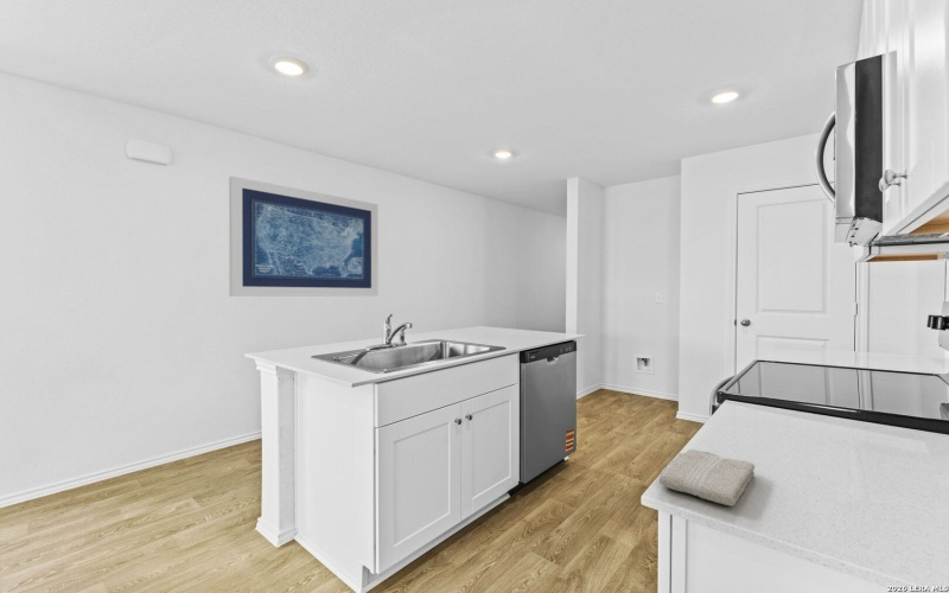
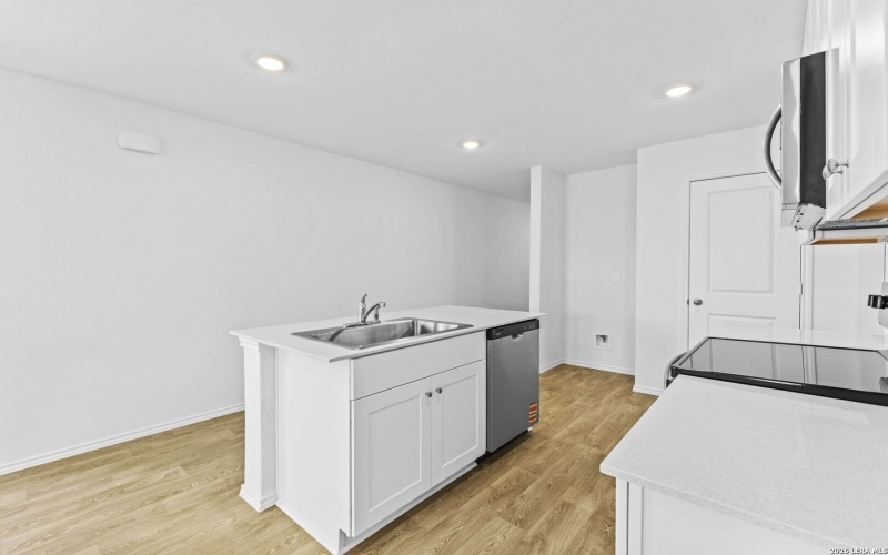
- wall art [228,176,380,298]
- washcloth [658,448,756,508]
